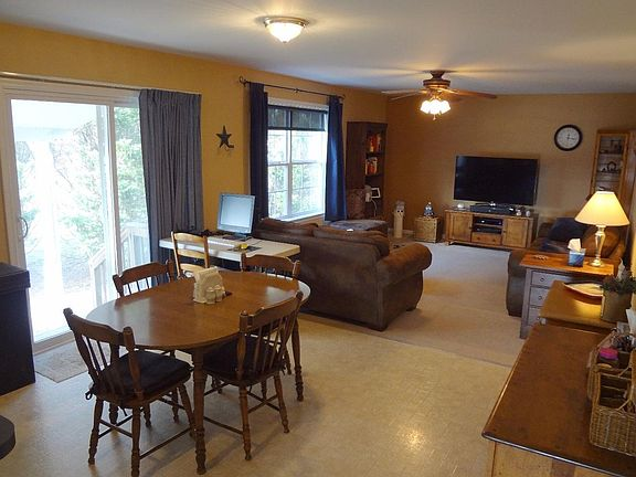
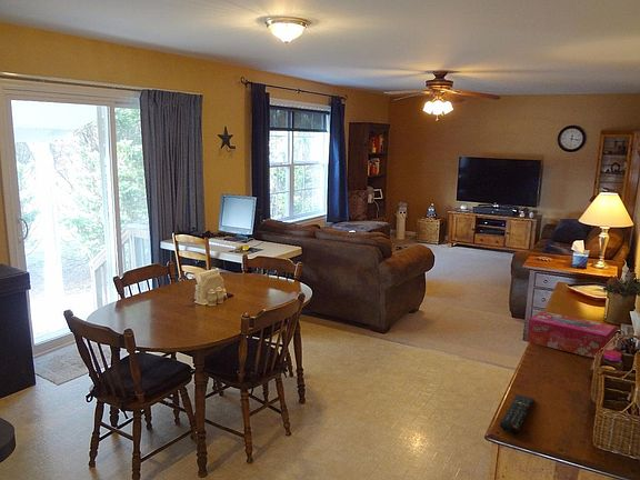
+ remote control [499,393,536,433]
+ tissue box [527,310,617,359]
